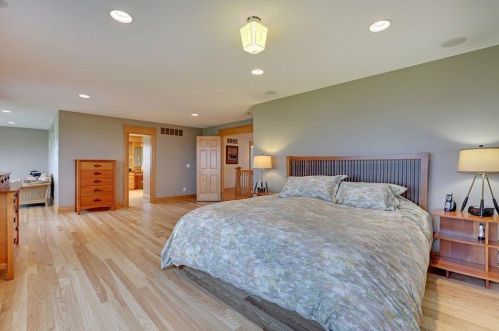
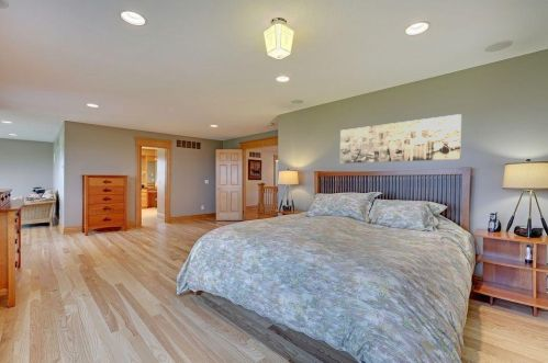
+ wall art [339,113,462,165]
